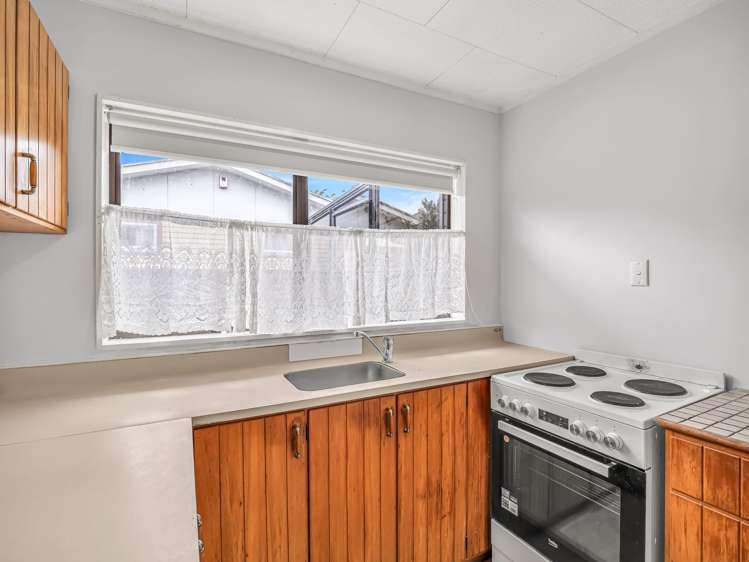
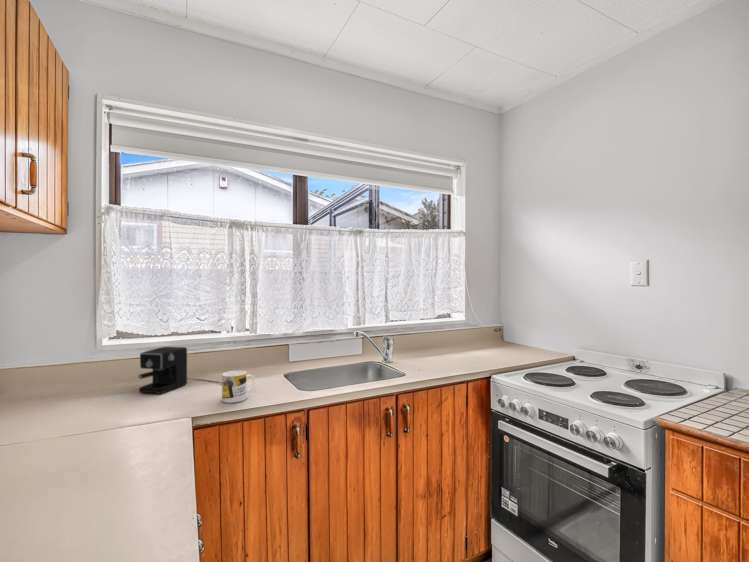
+ coffee maker [137,346,222,395]
+ mug [221,370,256,404]
